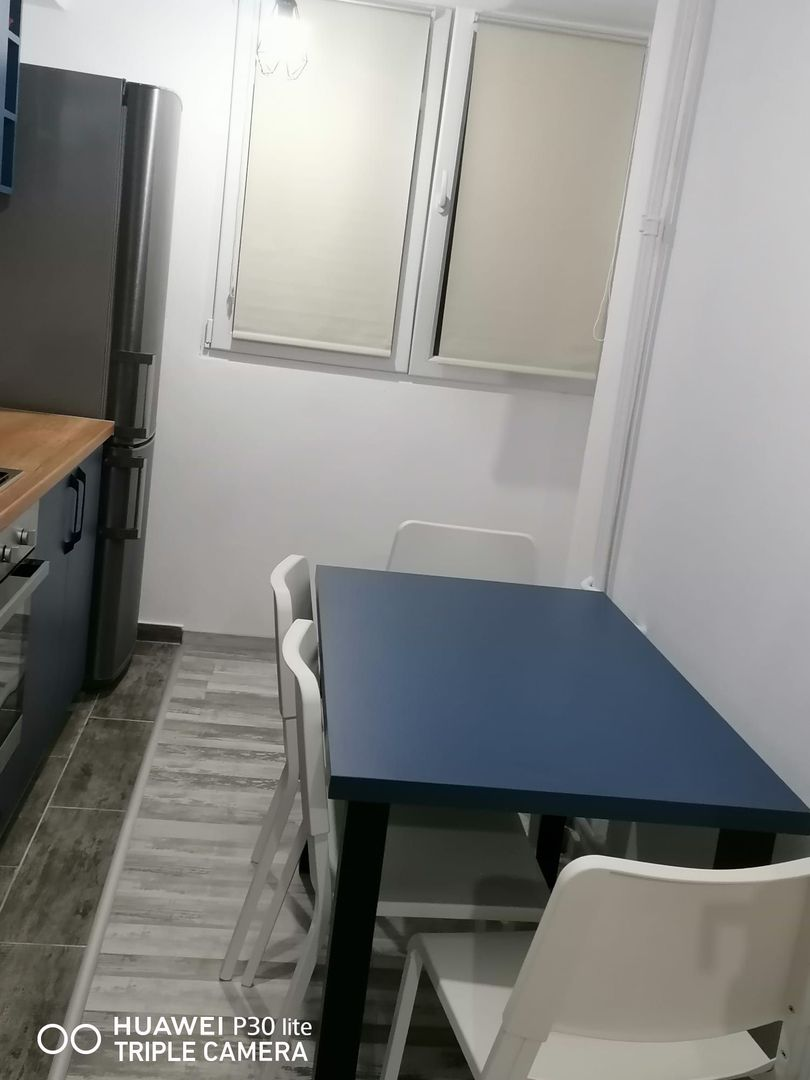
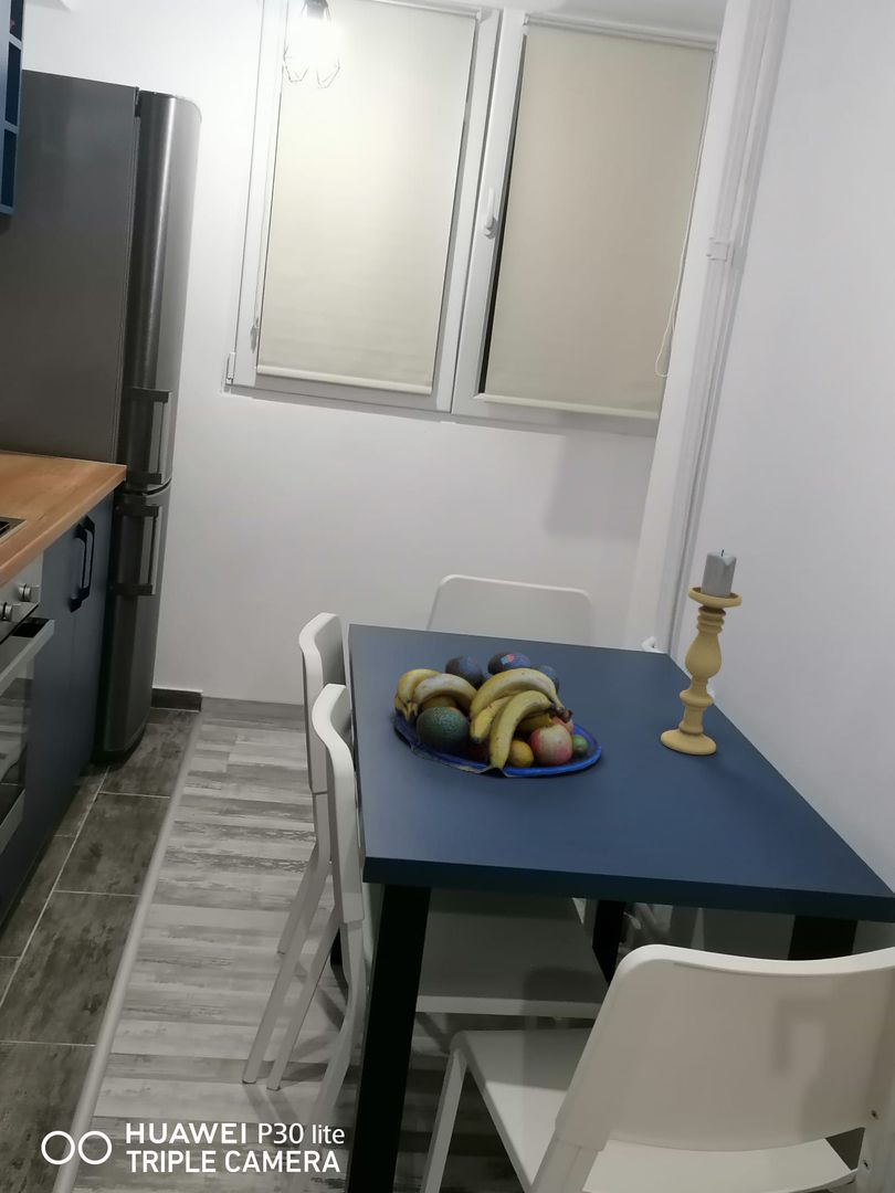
+ candle holder [660,548,744,756]
+ fruit bowl [392,651,602,778]
